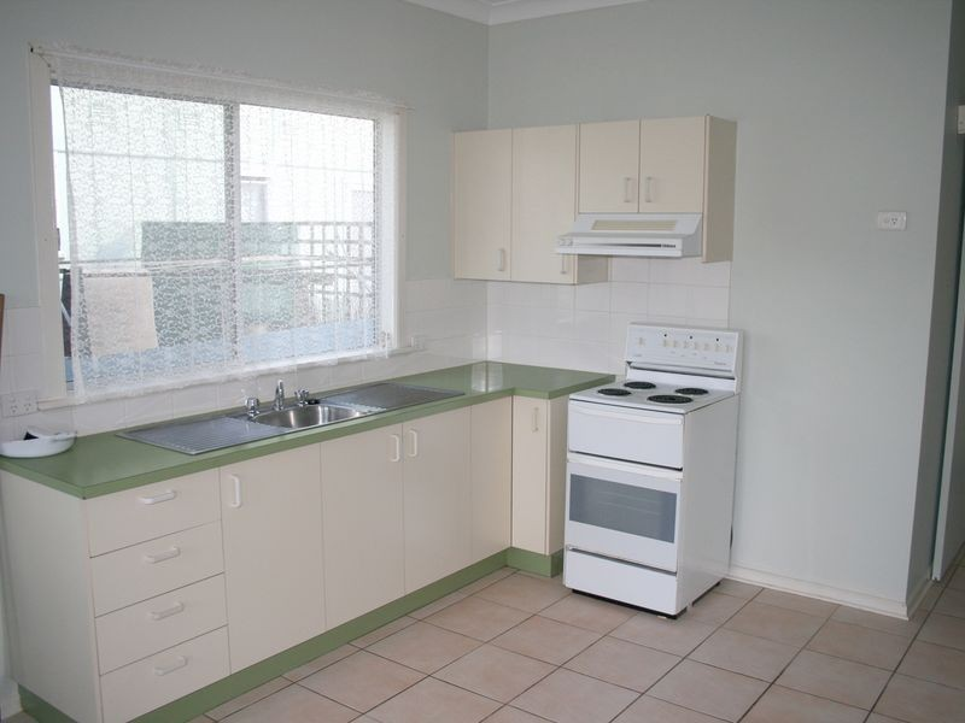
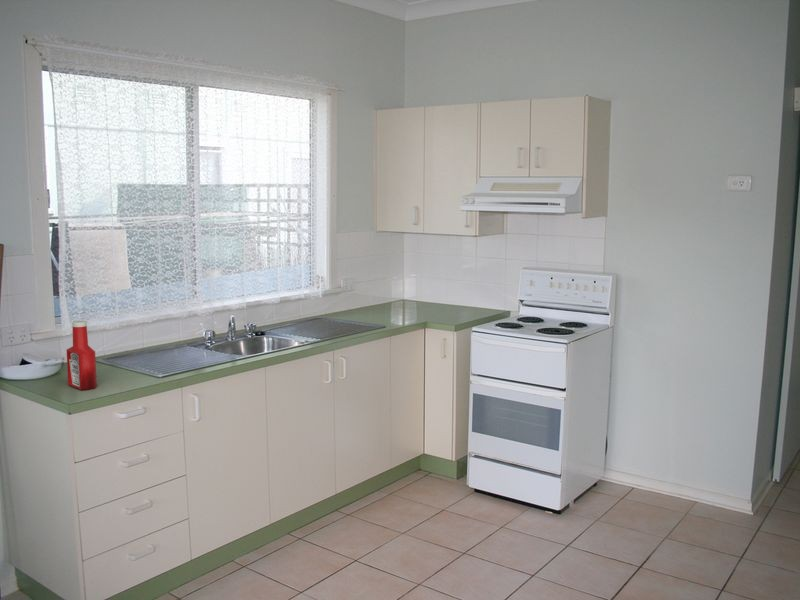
+ soap bottle [66,320,98,391]
